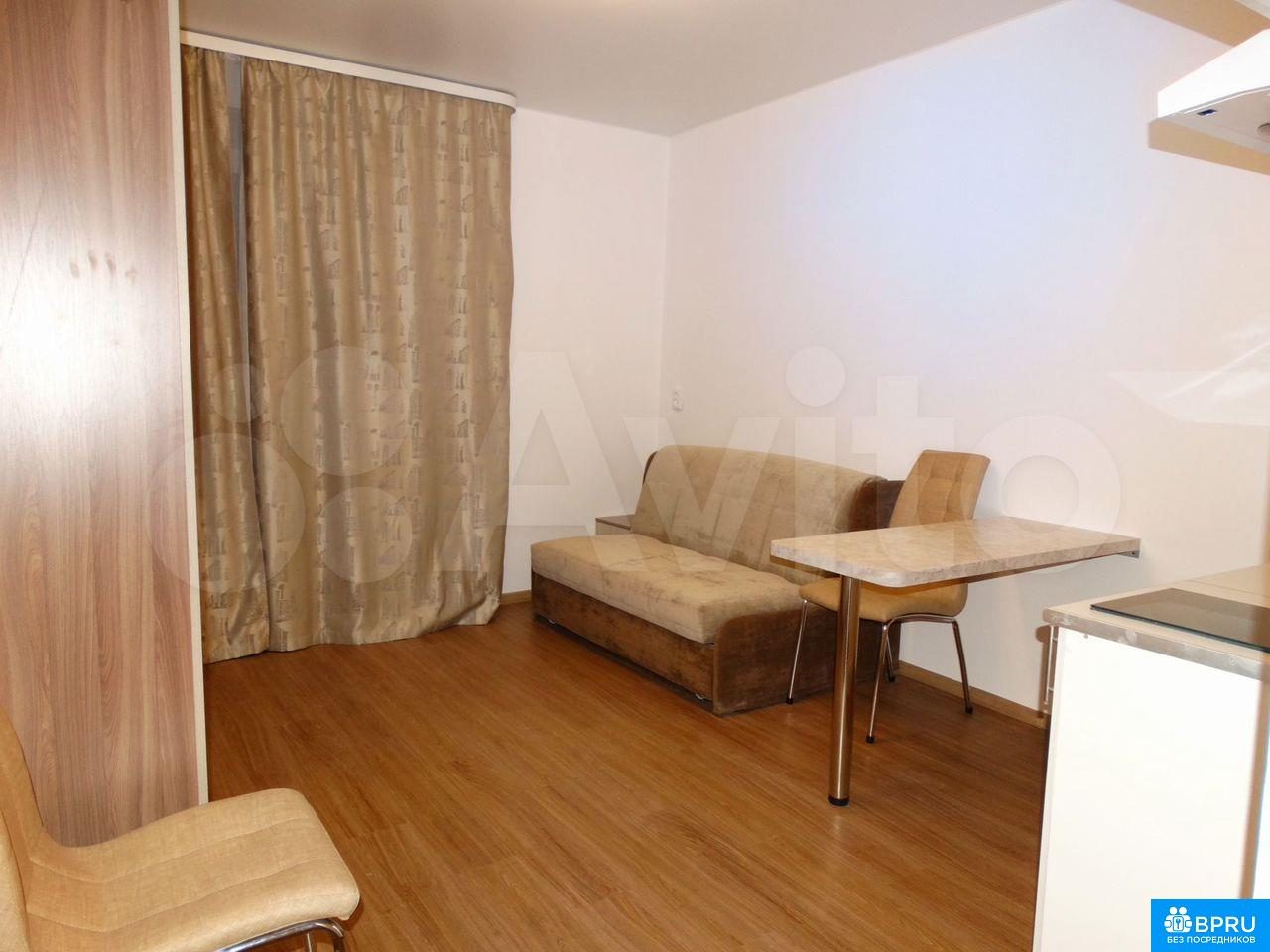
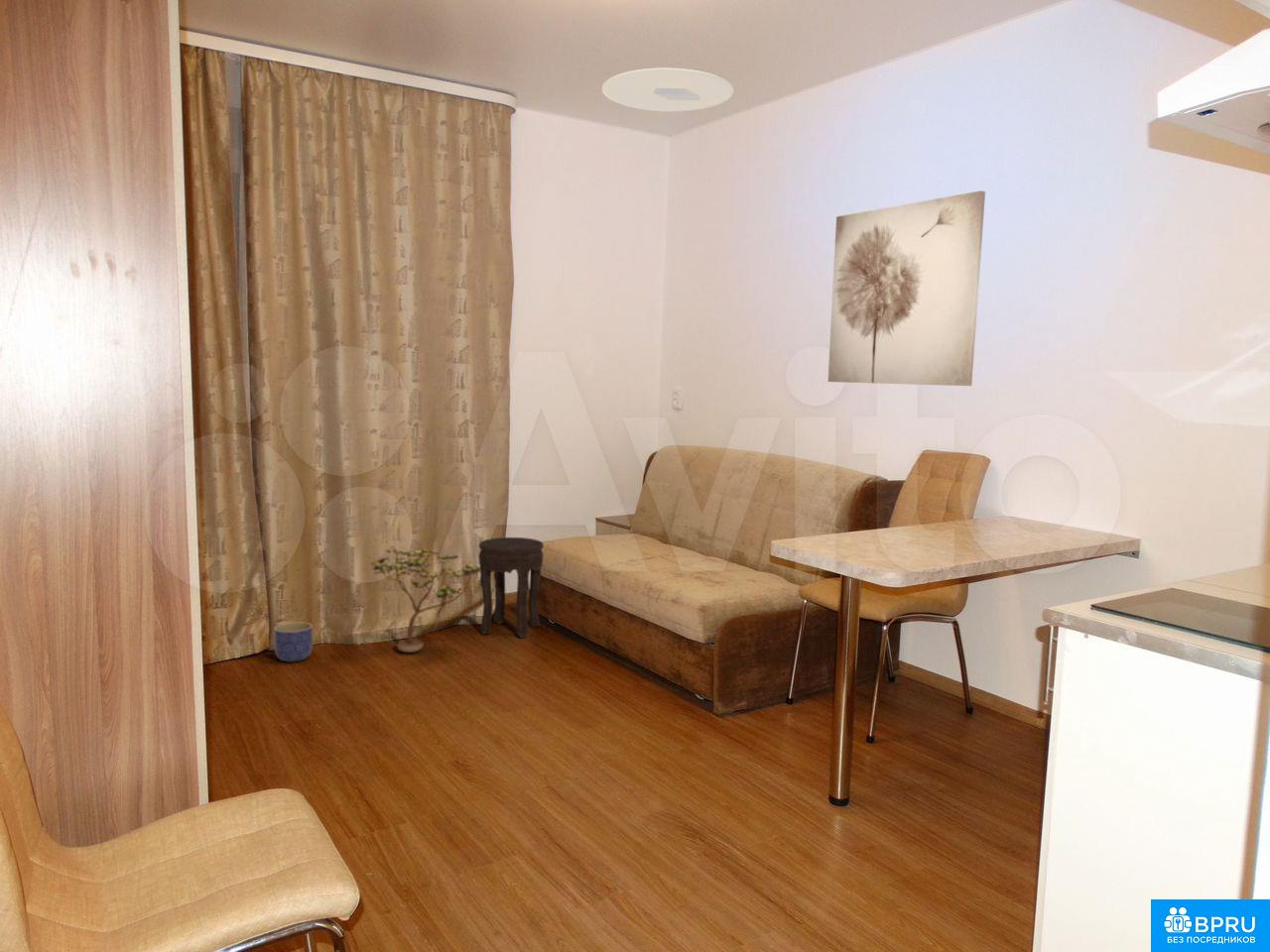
+ side table [478,536,545,639]
+ decorative plant [369,547,481,654]
+ ceiling light [601,67,734,112]
+ planter [273,621,314,662]
+ wall art [827,189,986,387]
